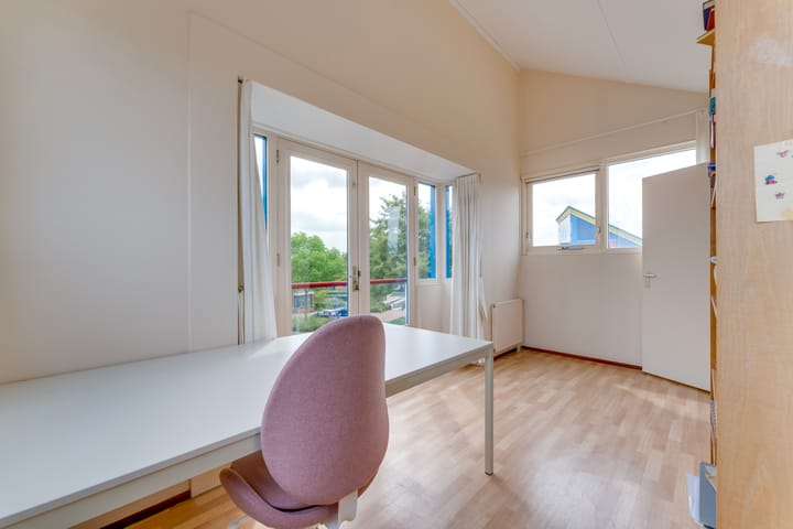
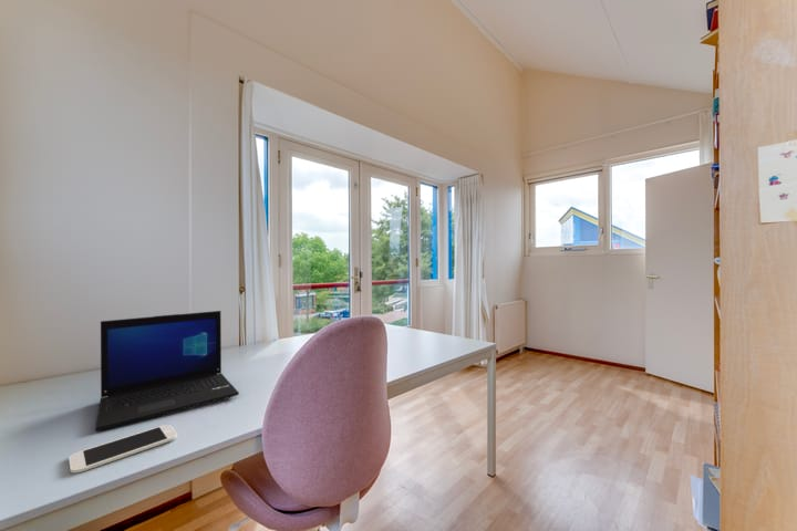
+ smartphone [68,424,178,475]
+ laptop [94,310,240,431]
